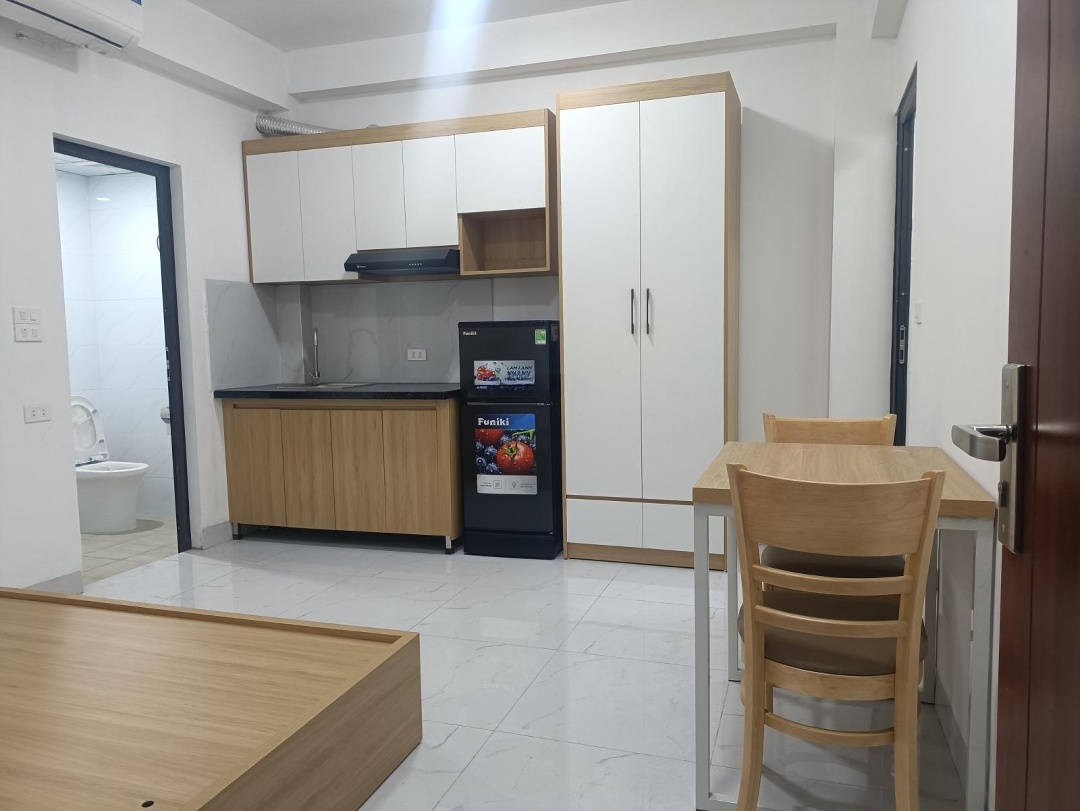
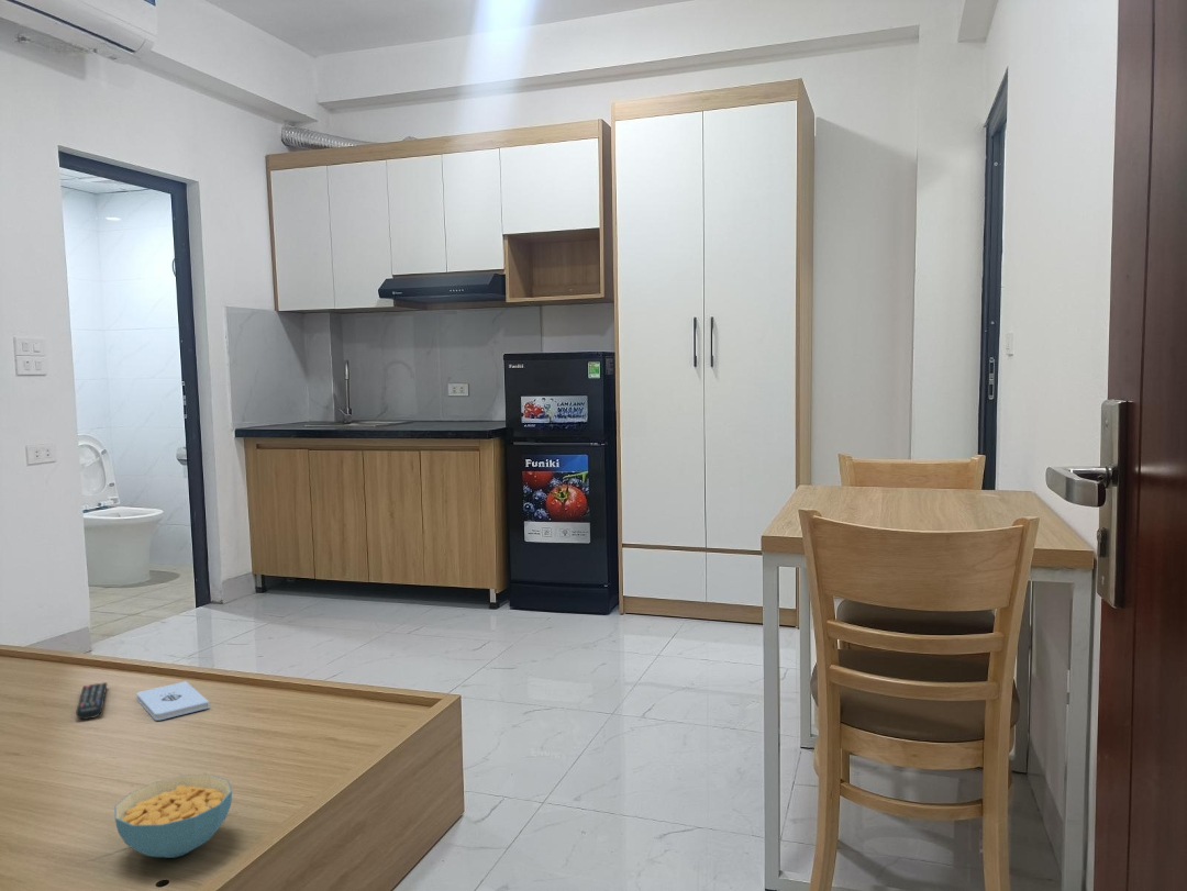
+ notepad [135,680,210,722]
+ remote control [75,681,109,721]
+ cereal bowl [113,773,233,859]
